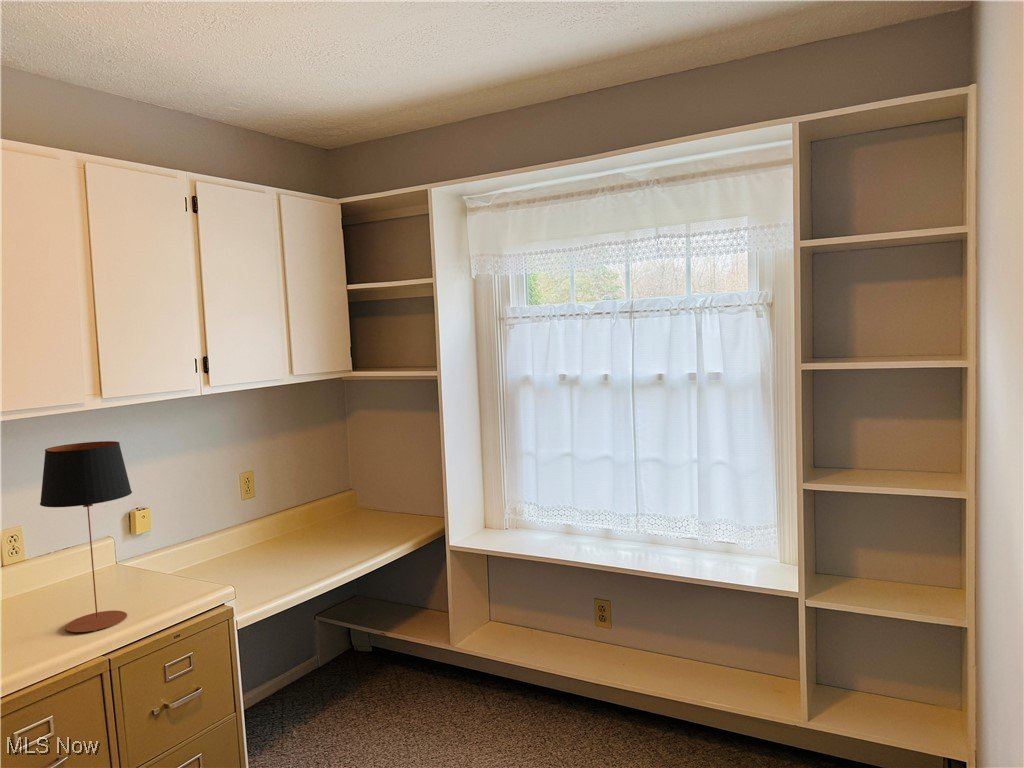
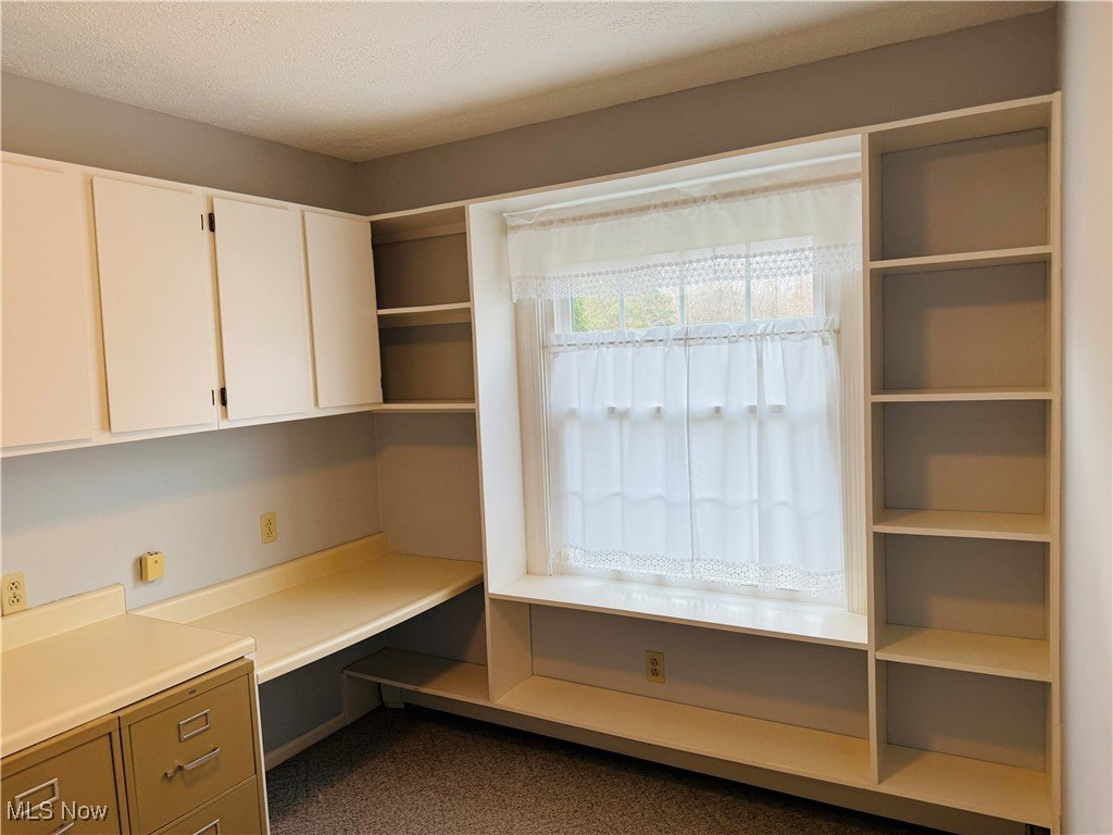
- table lamp [39,440,133,633]
